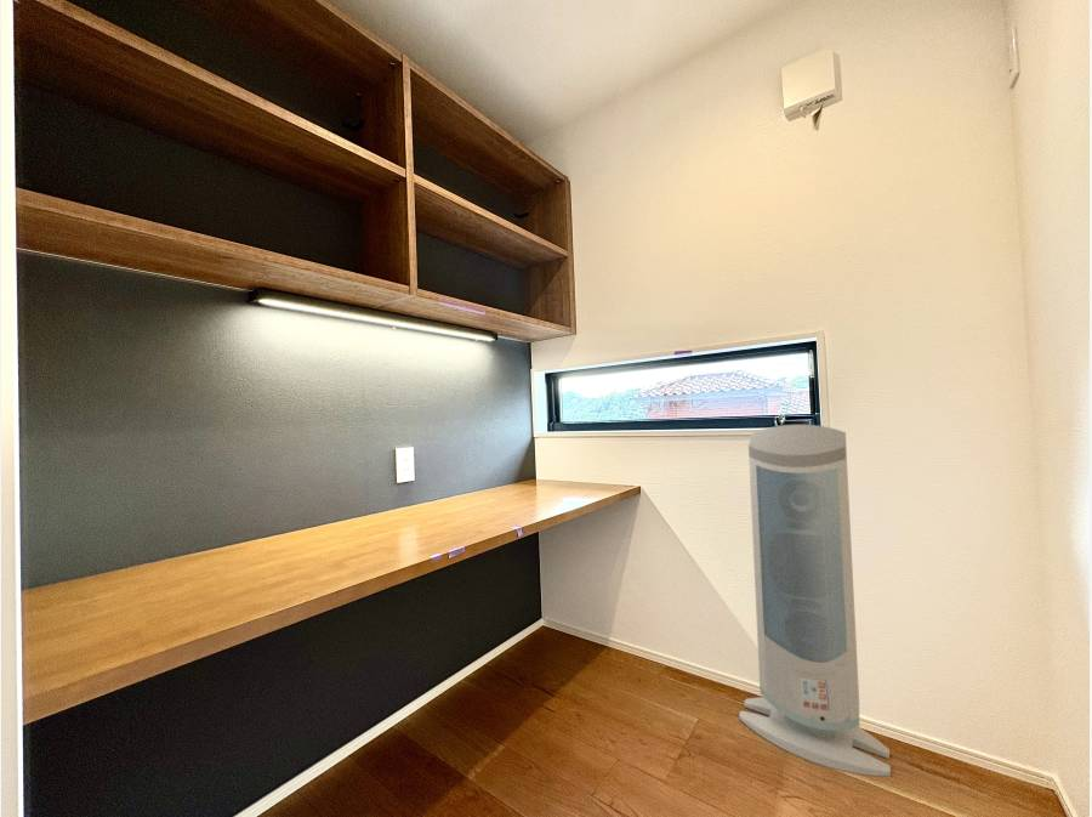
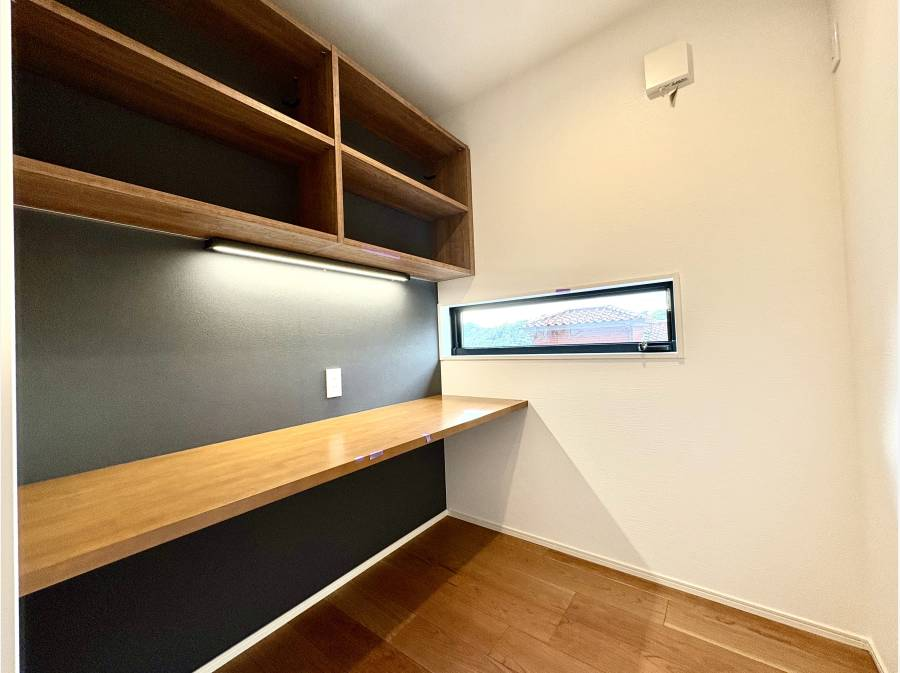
- air purifier [738,424,892,777]
